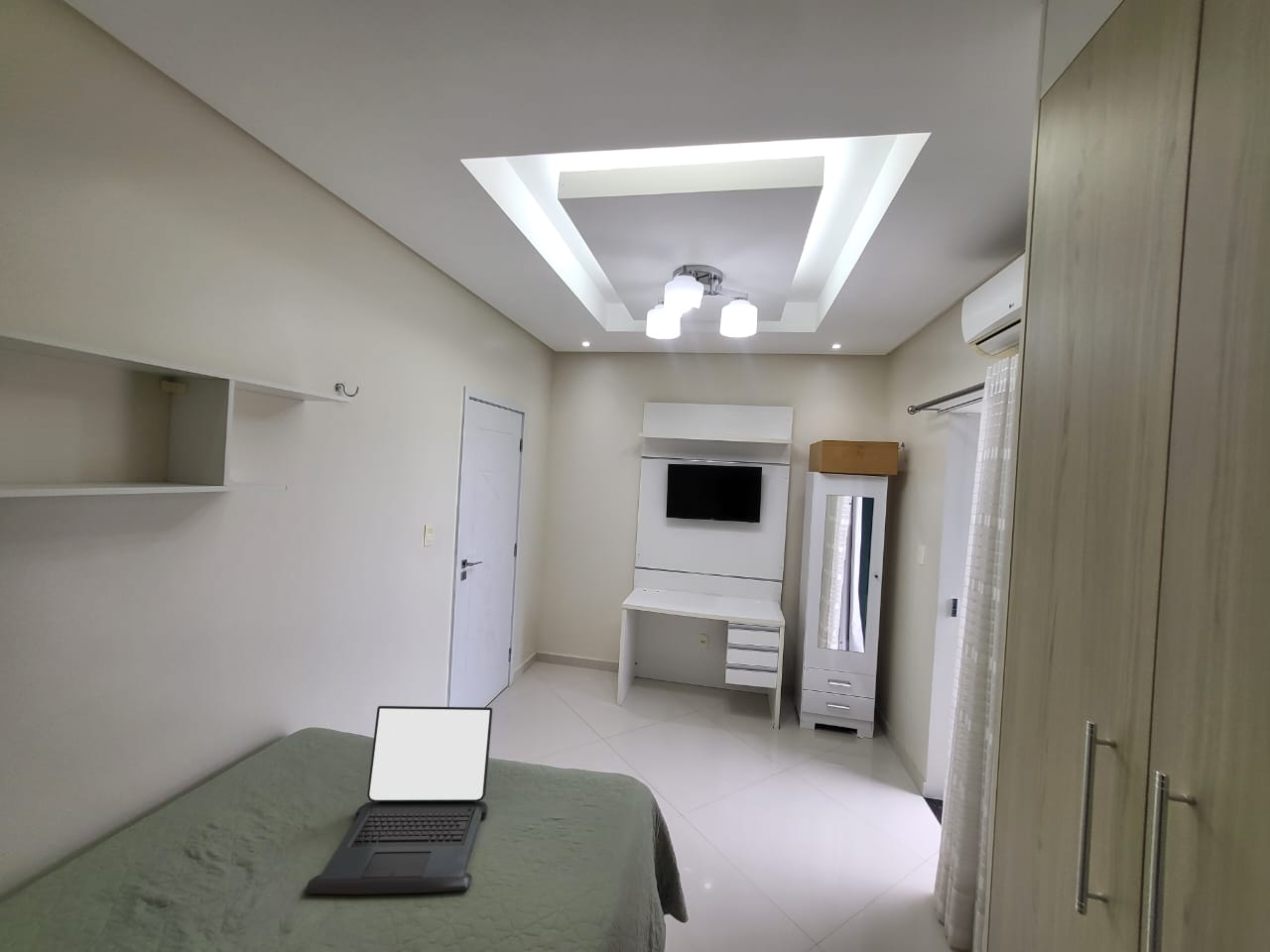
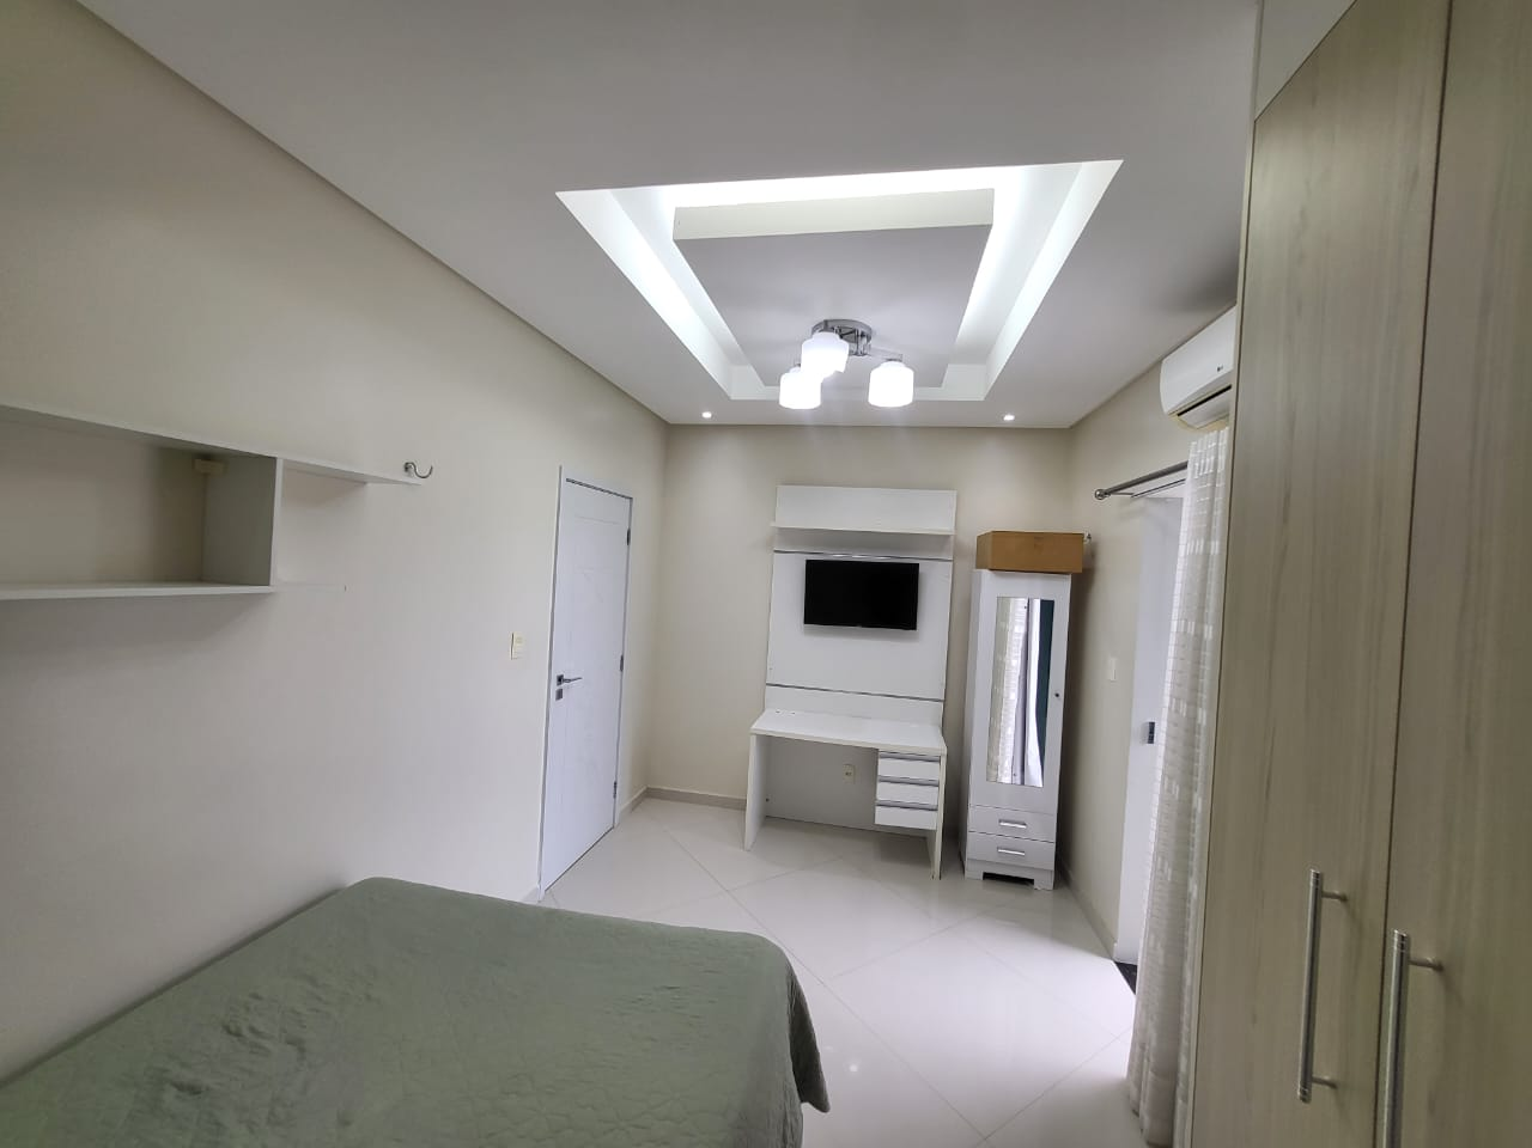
- laptop [304,705,493,895]
